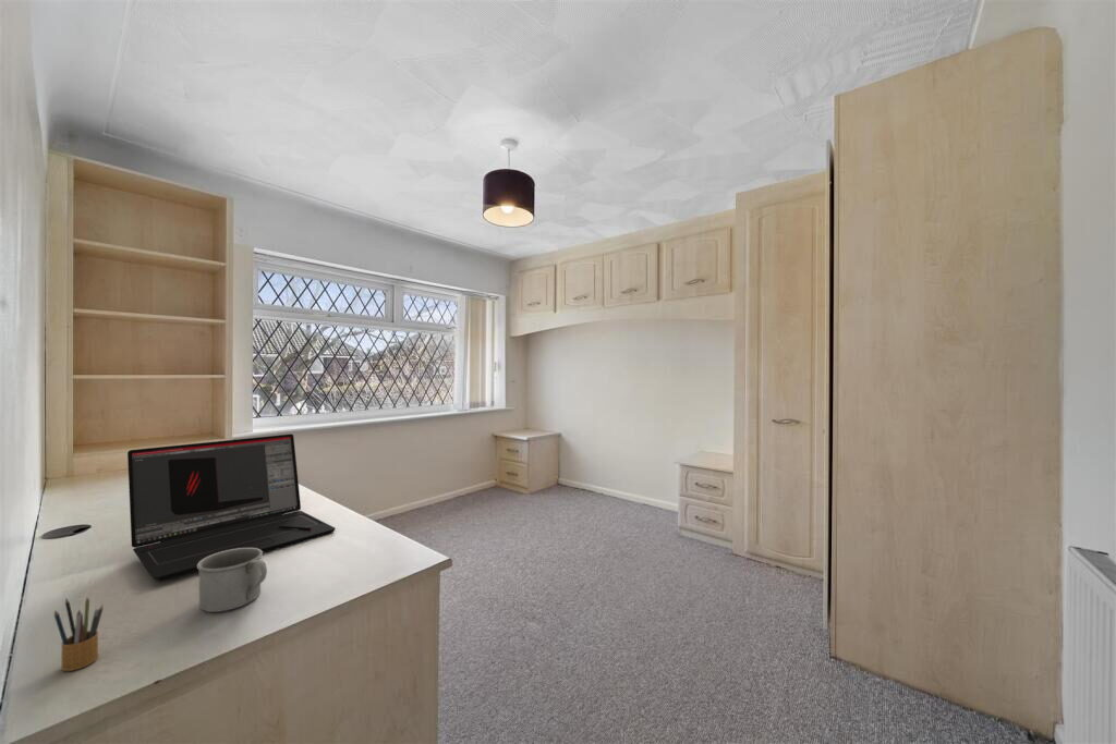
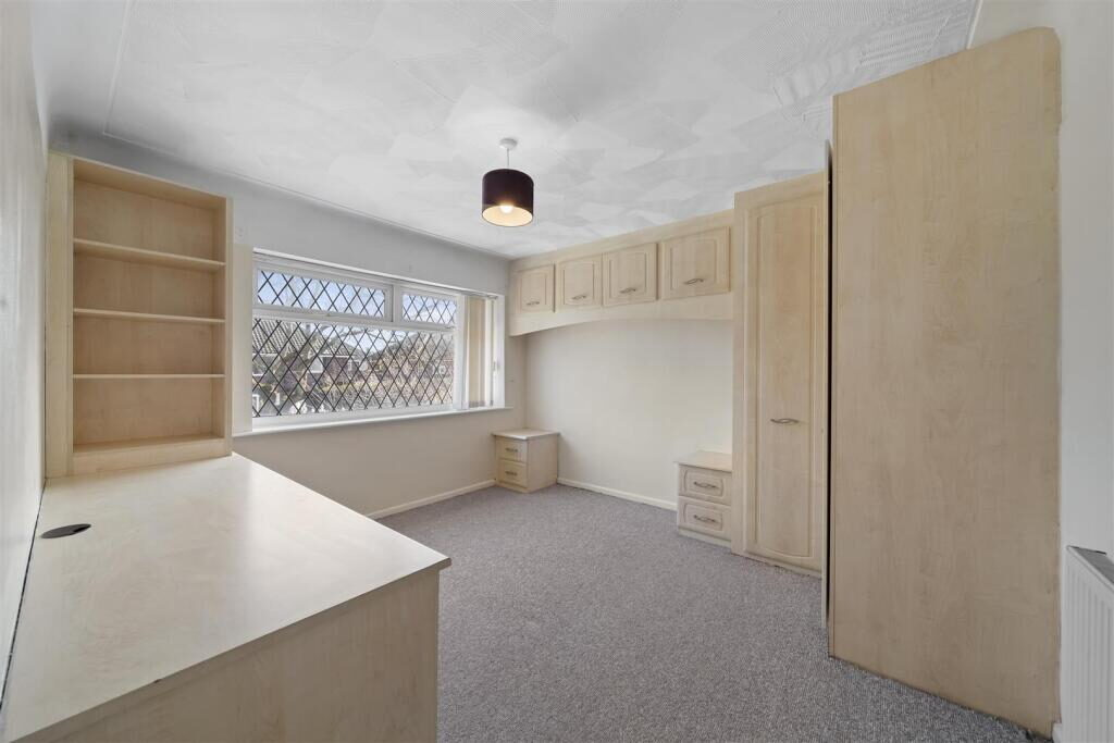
- pencil box [53,596,104,672]
- laptop [126,432,337,583]
- mug [197,548,268,613]
